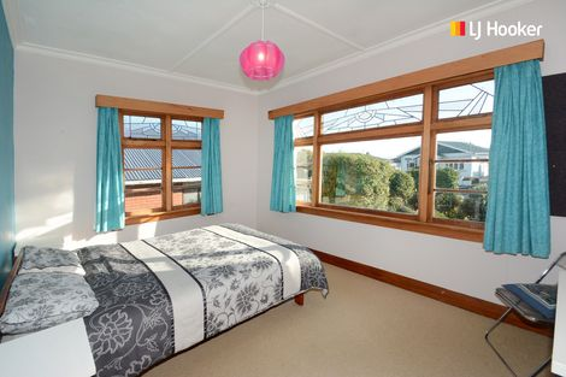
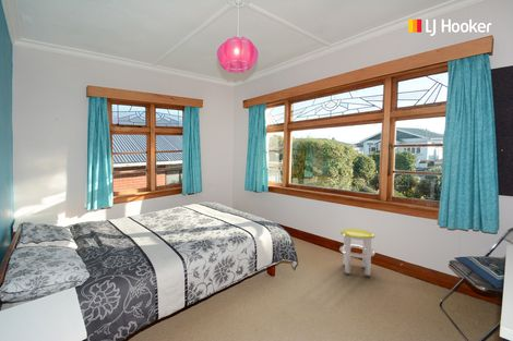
+ stool [338,228,377,278]
